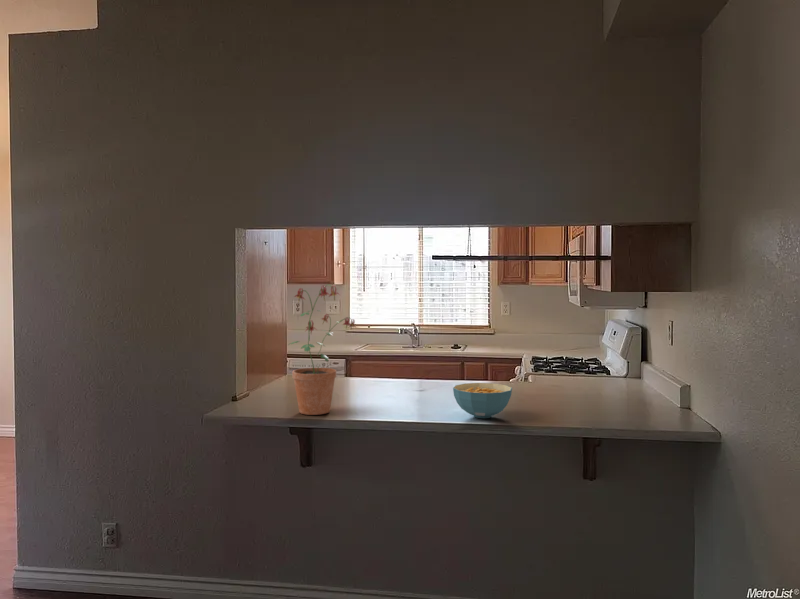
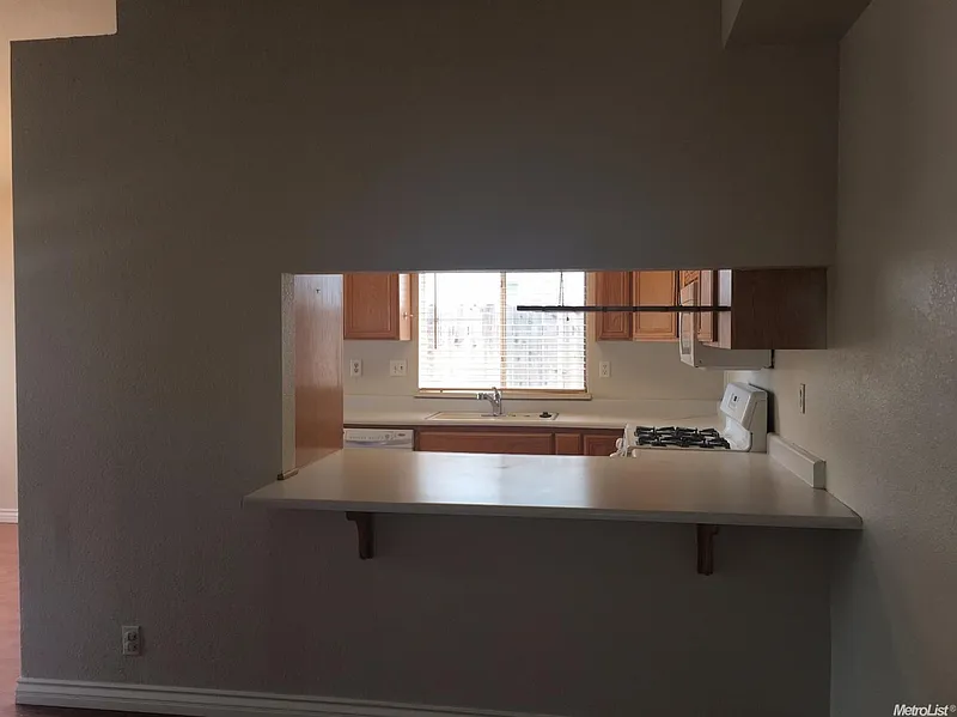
- cereal bowl [452,382,513,419]
- potted plant [287,283,357,416]
